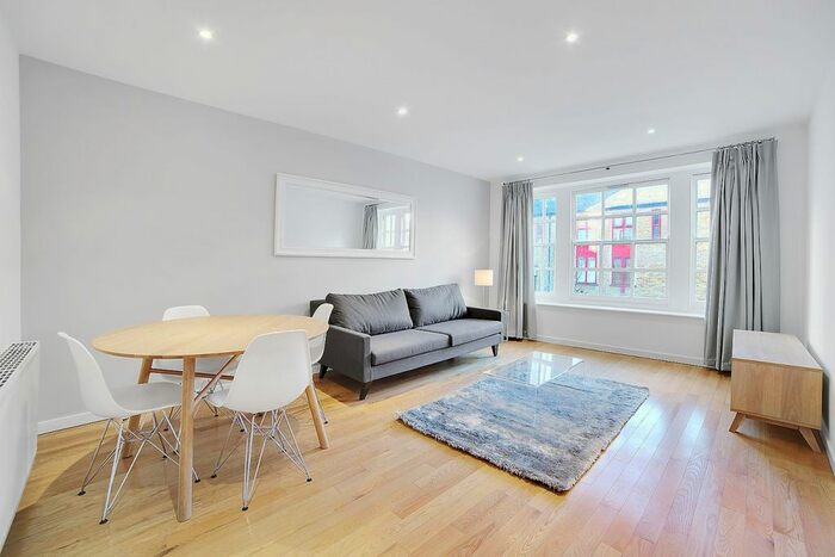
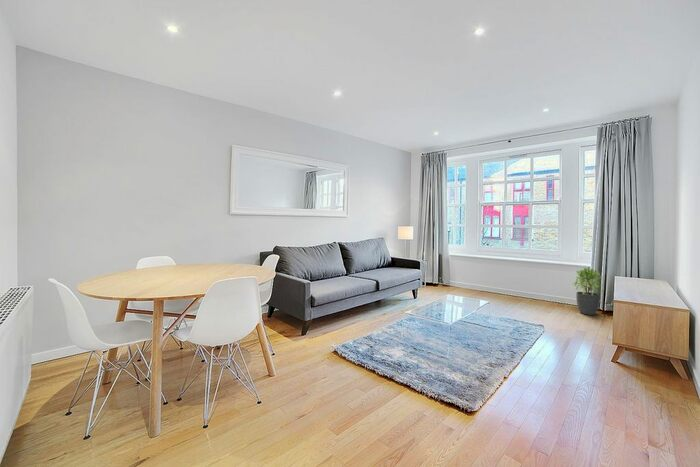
+ potted plant [571,266,604,316]
